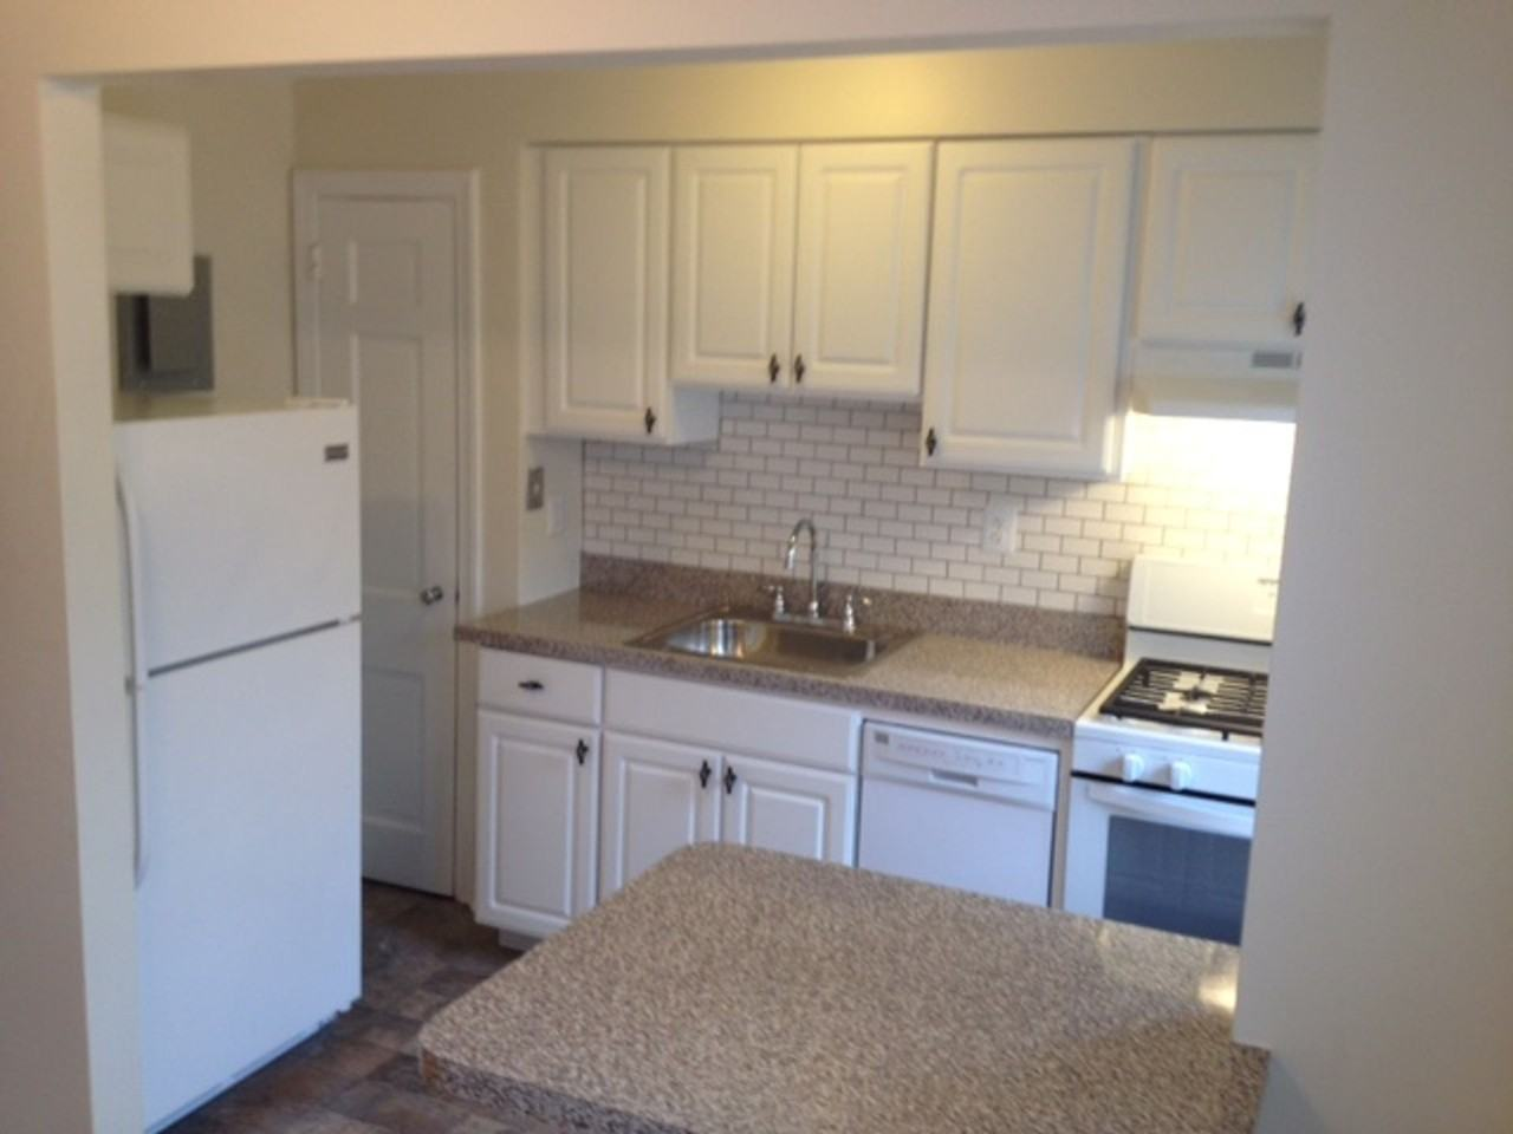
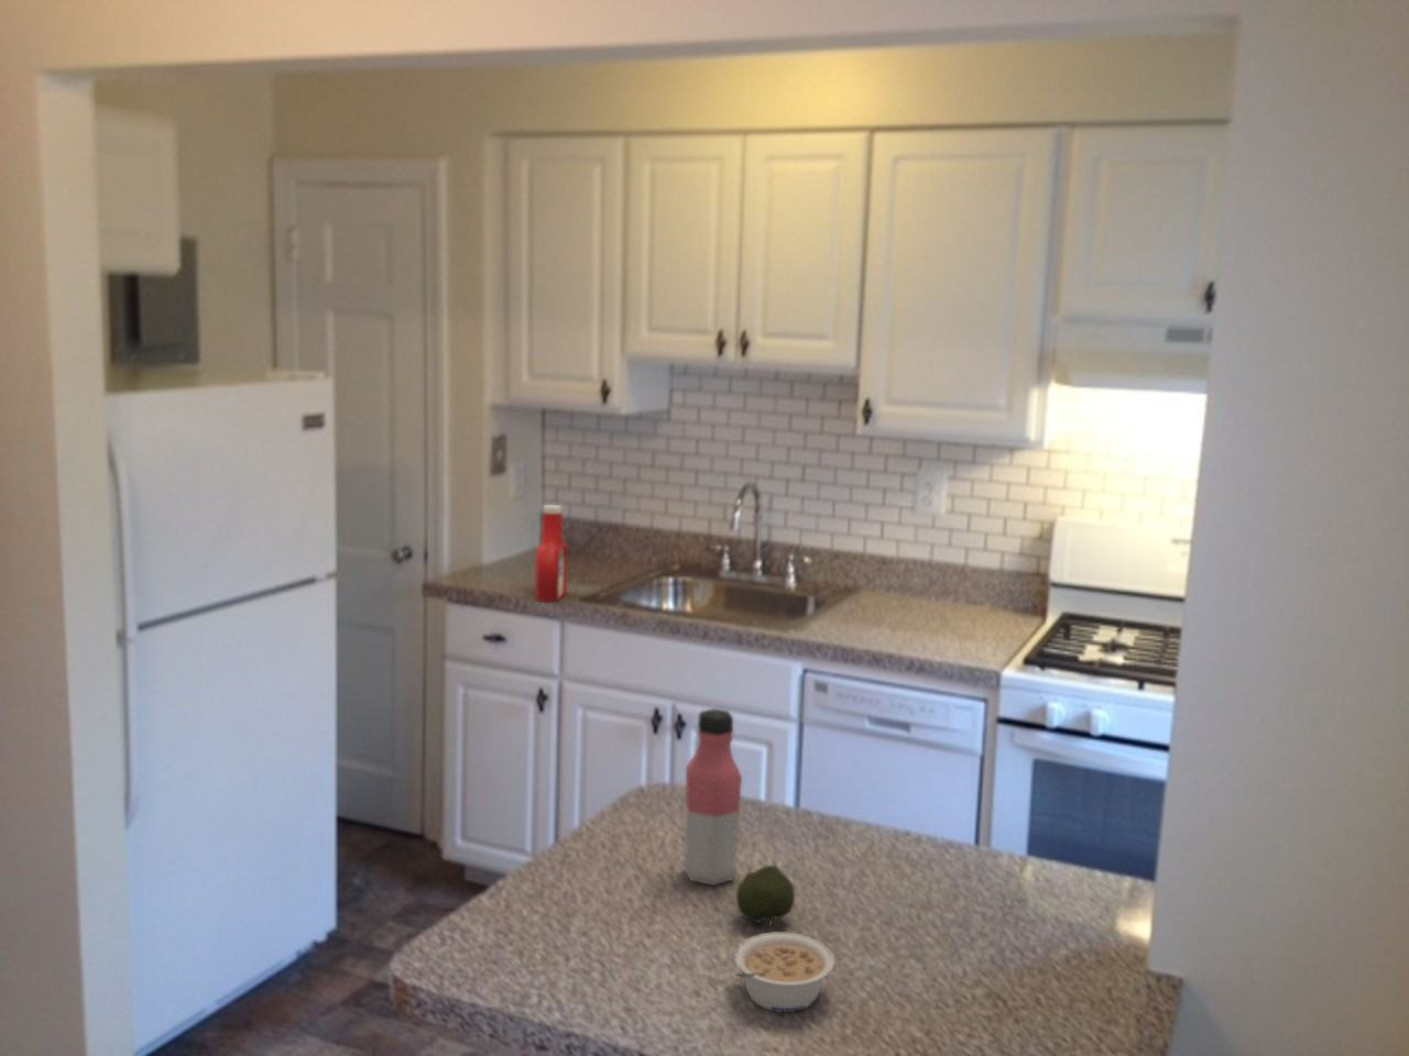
+ water bottle [681,708,743,886]
+ fruit [736,864,795,928]
+ legume [733,932,835,1013]
+ soap bottle [534,504,568,602]
